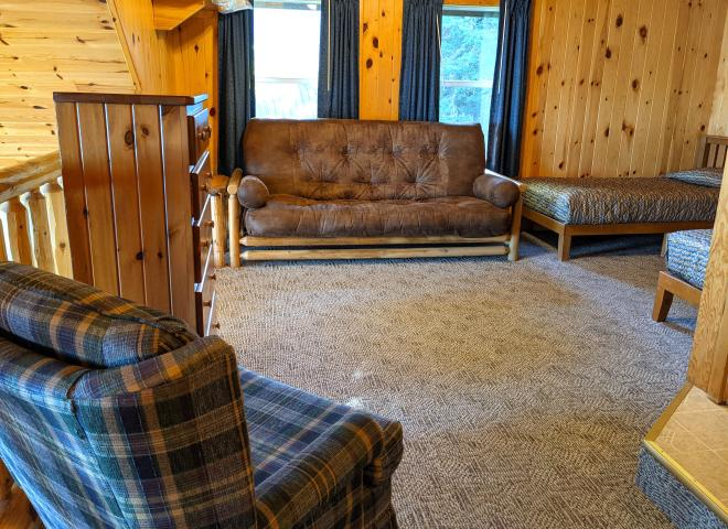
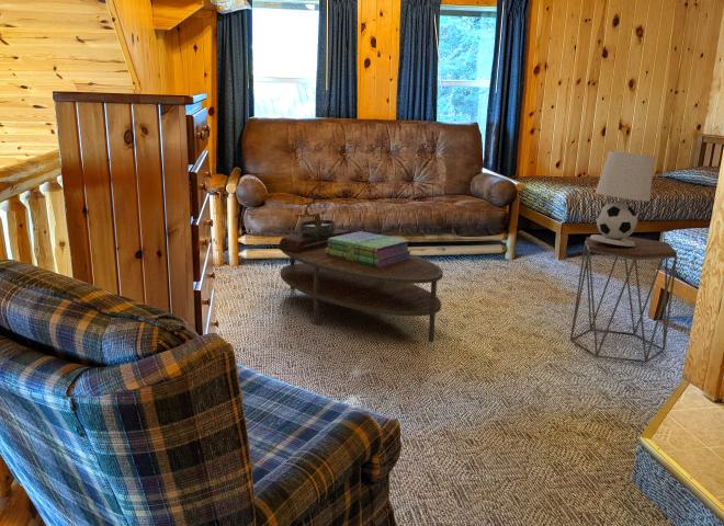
+ side table [569,236,678,364]
+ table lamp [590,150,656,247]
+ stack of books [325,230,412,267]
+ coffee table [279,240,444,343]
+ bonsai tree [279,188,353,254]
